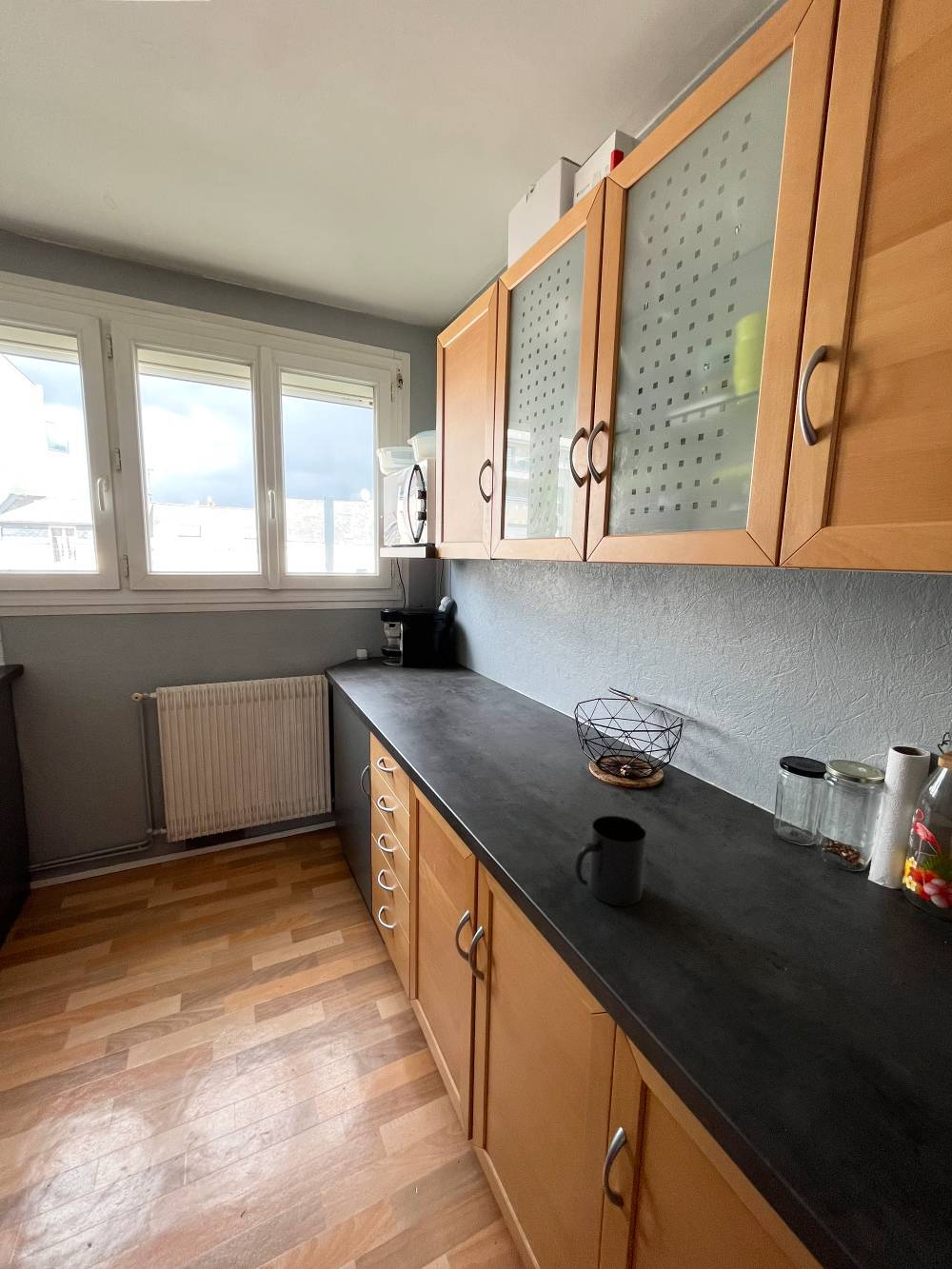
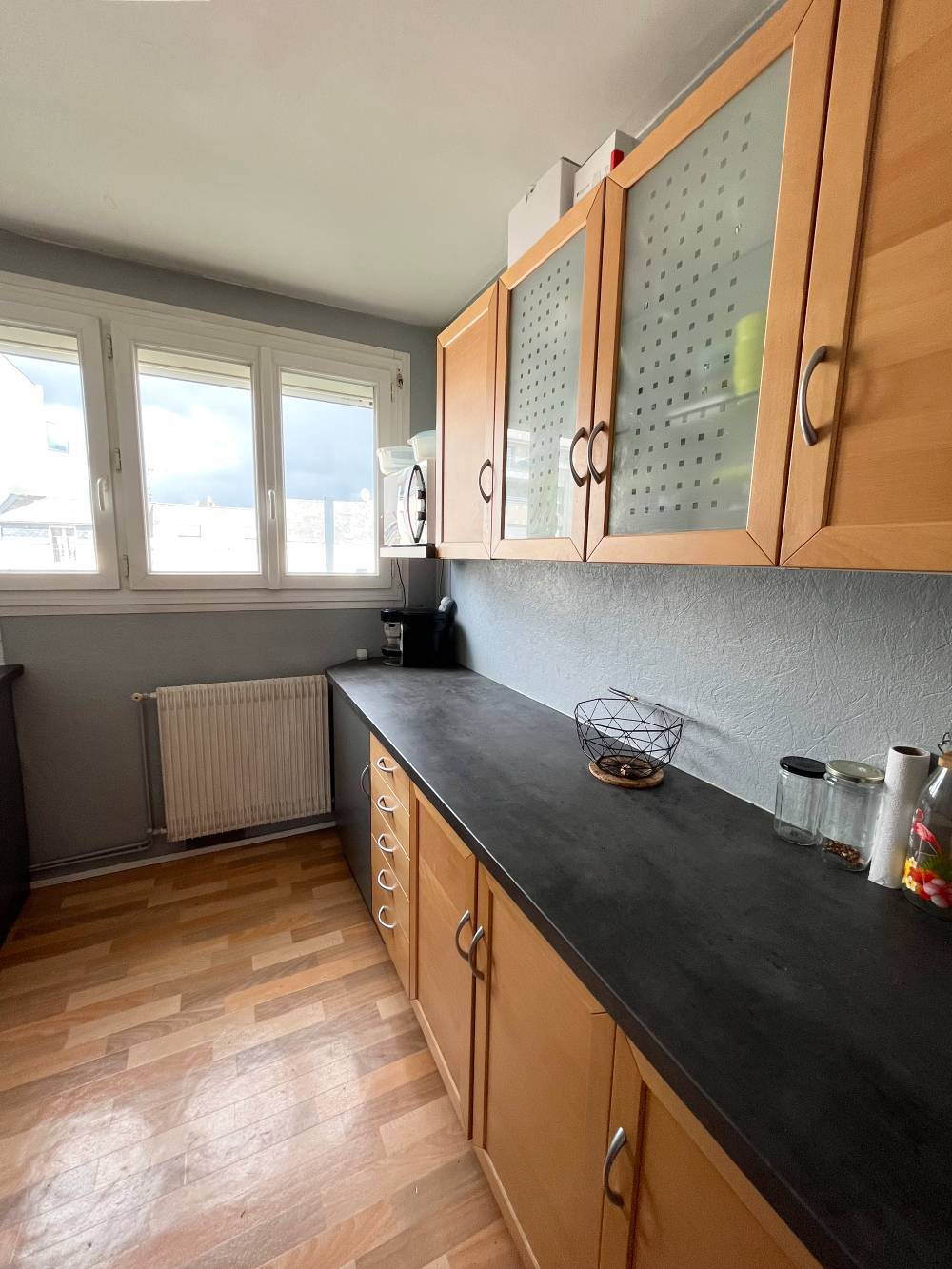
- mug [574,815,647,907]
